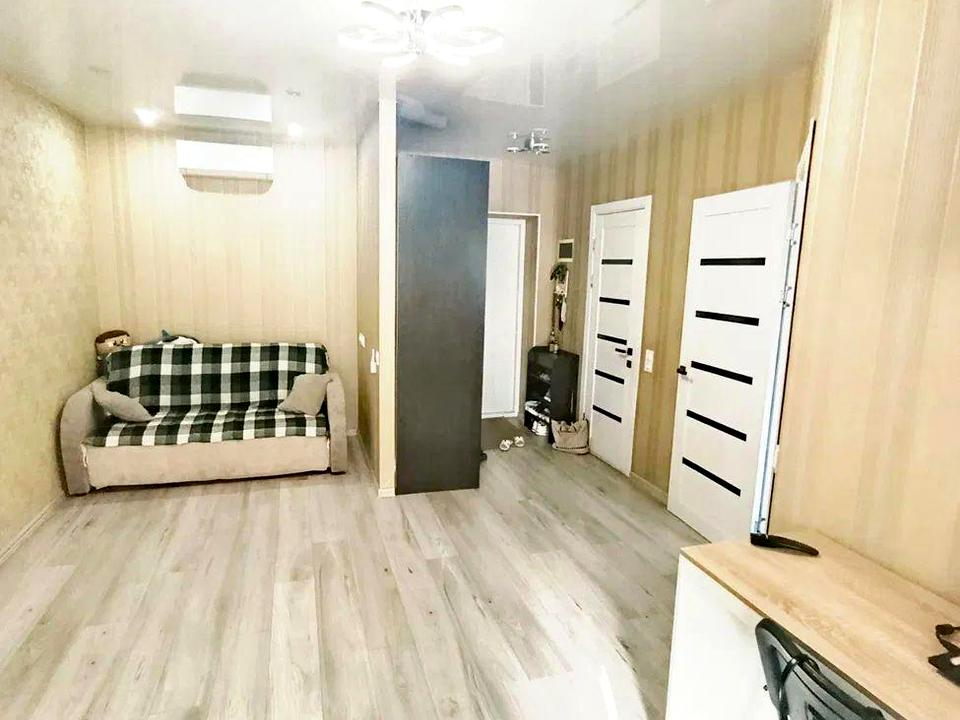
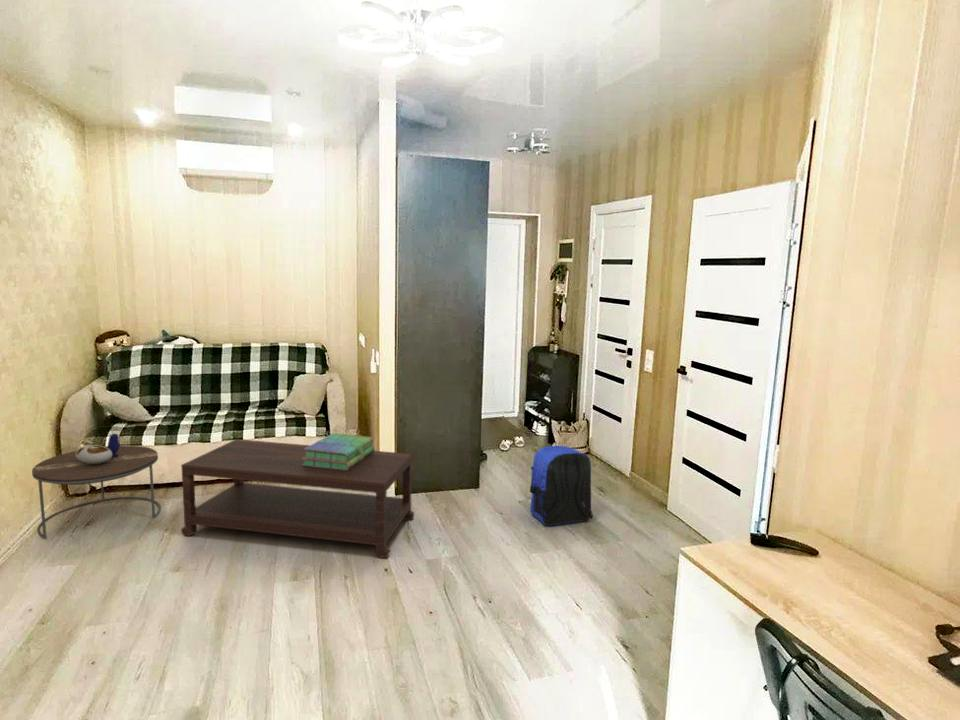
+ stack of books [302,432,375,470]
+ side table [31,433,162,540]
+ backpack [529,445,594,526]
+ coffee table [180,438,416,559]
